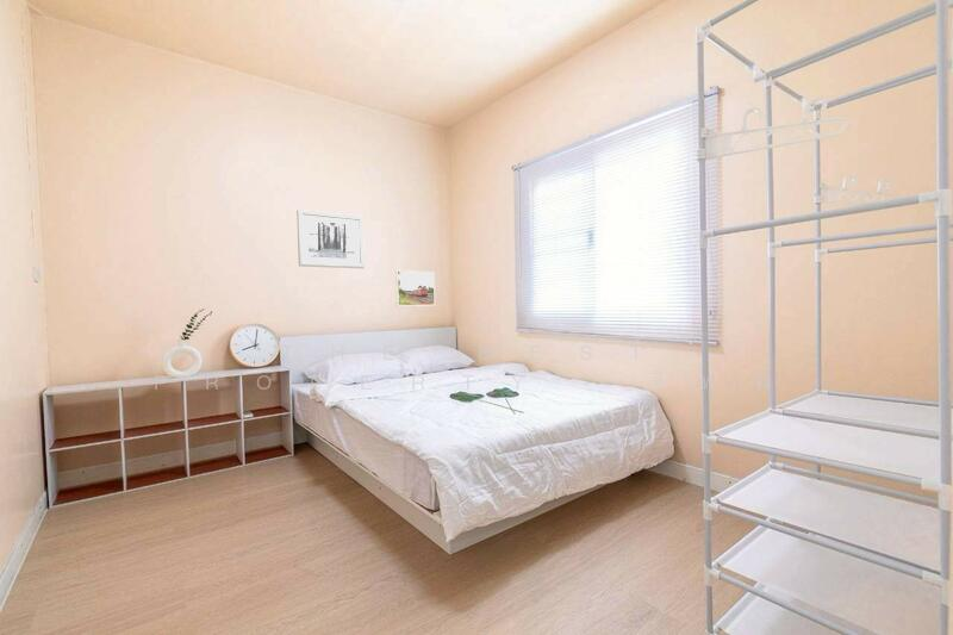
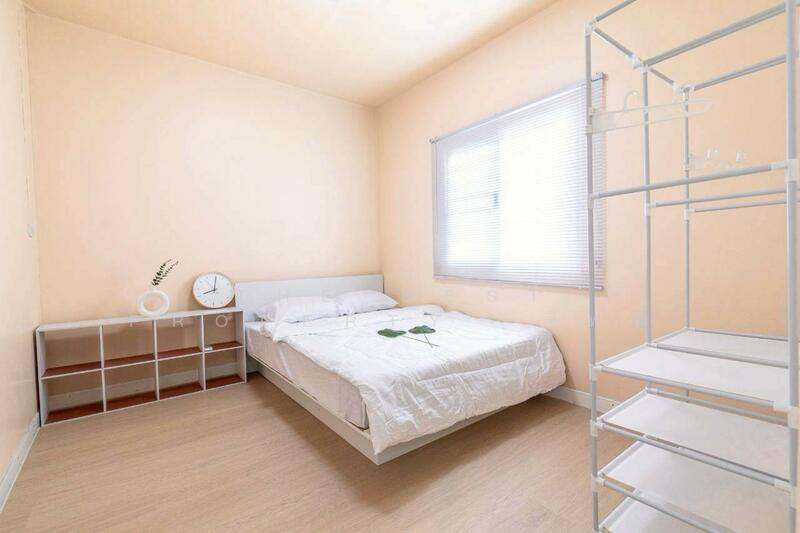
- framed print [394,269,436,307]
- wall art [295,208,366,269]
